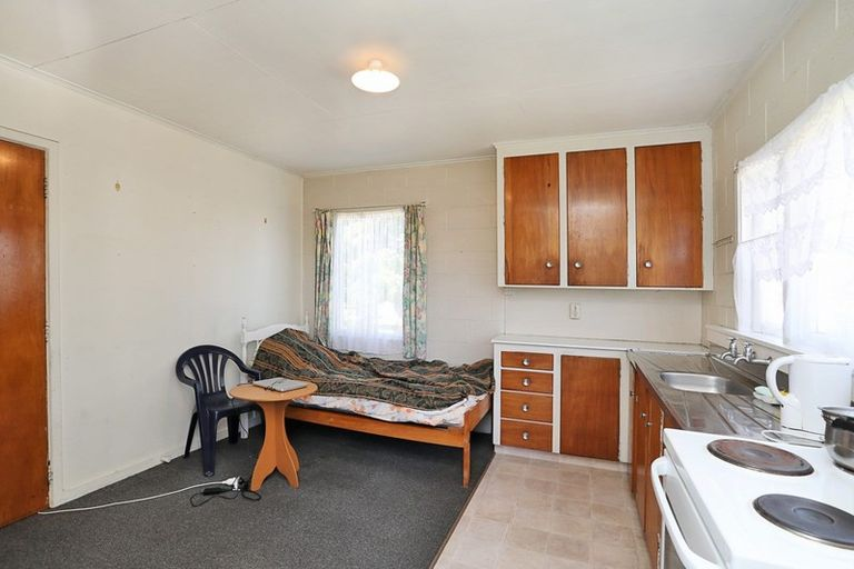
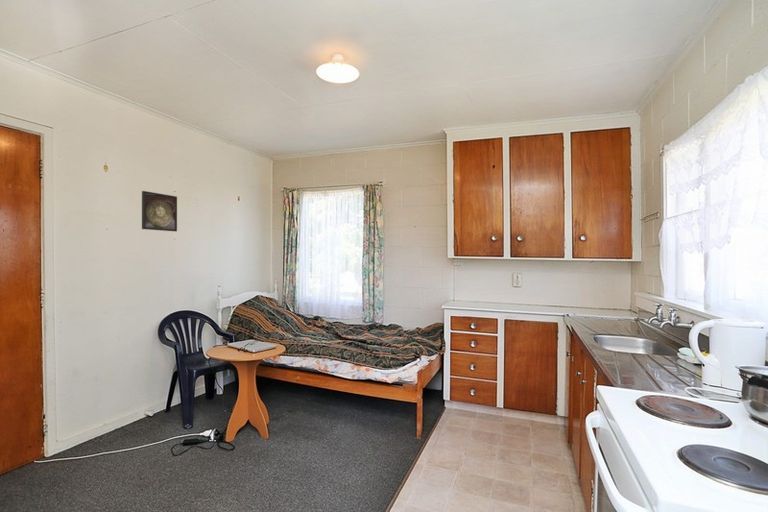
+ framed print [141,190,178,232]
